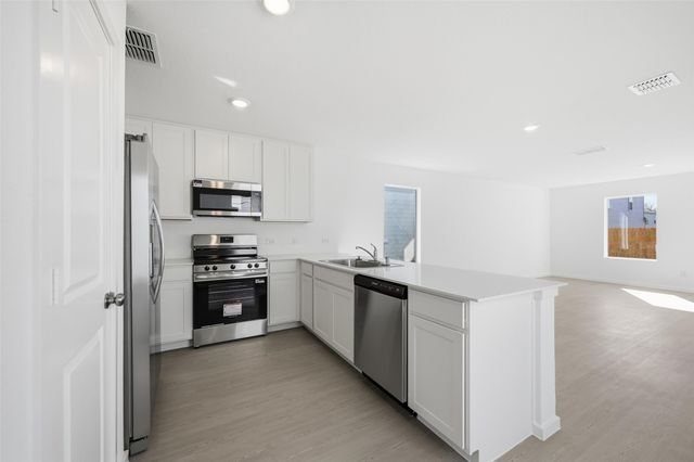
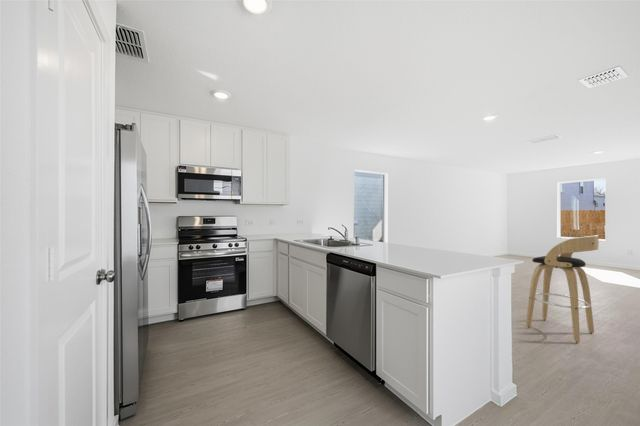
+ bar stool [525,234,600,344]
